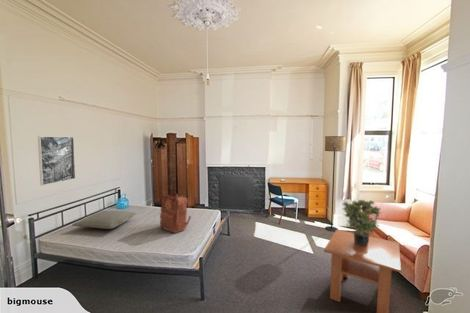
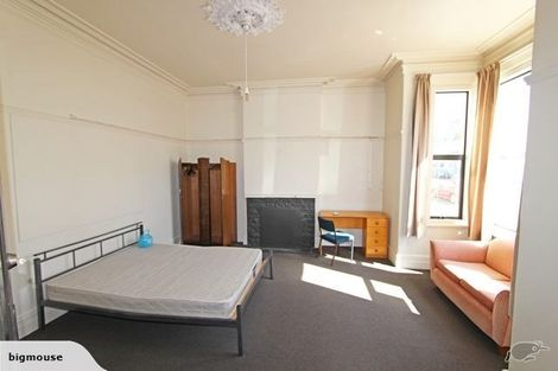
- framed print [37,135,76,186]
- pillow [71,210,137,230]
- coffee table [323,229,402,313]
- floor lamp [324,135,346,232]
- backpack [159,192,192,234]
- potted plant [341,199,383,246]
